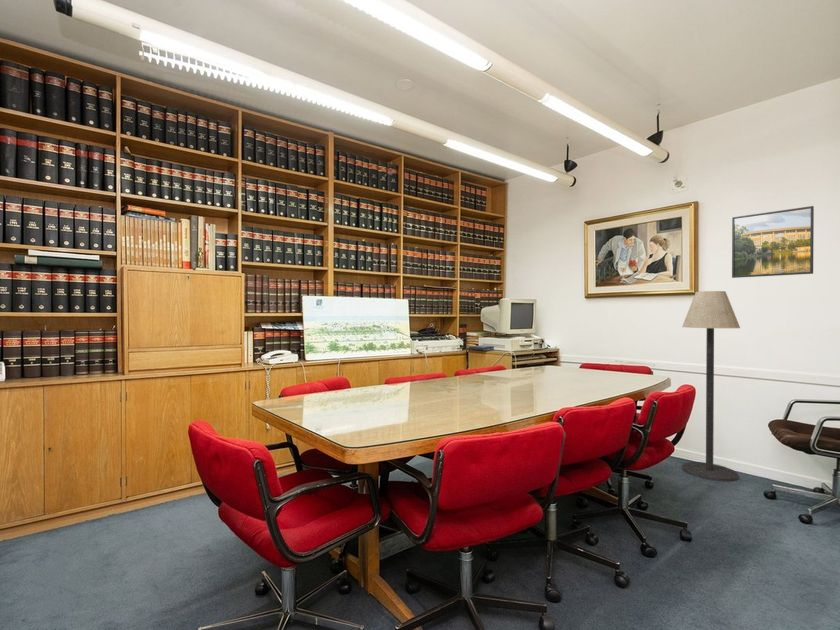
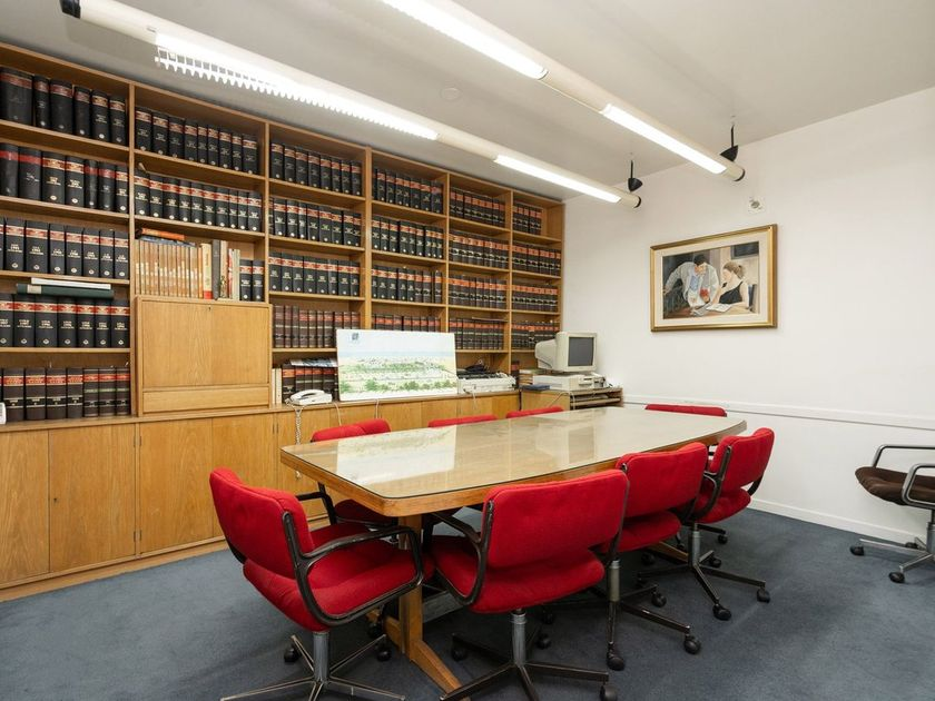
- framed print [731,205,815,279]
- floor lamp [681,290,741,483]
